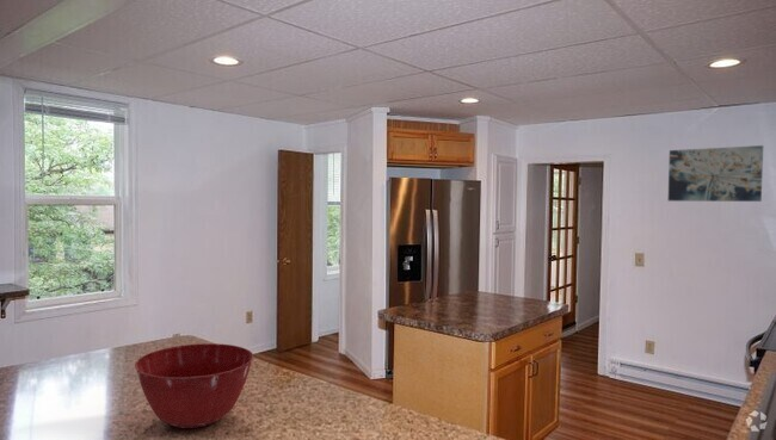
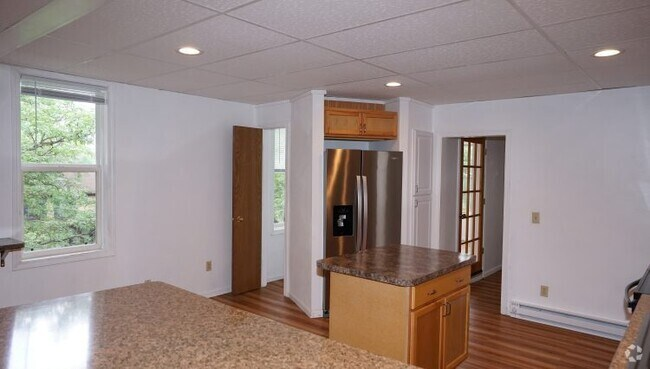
- mixing bowl [134,342,254,429]
- wall art [667,144,764,203]
